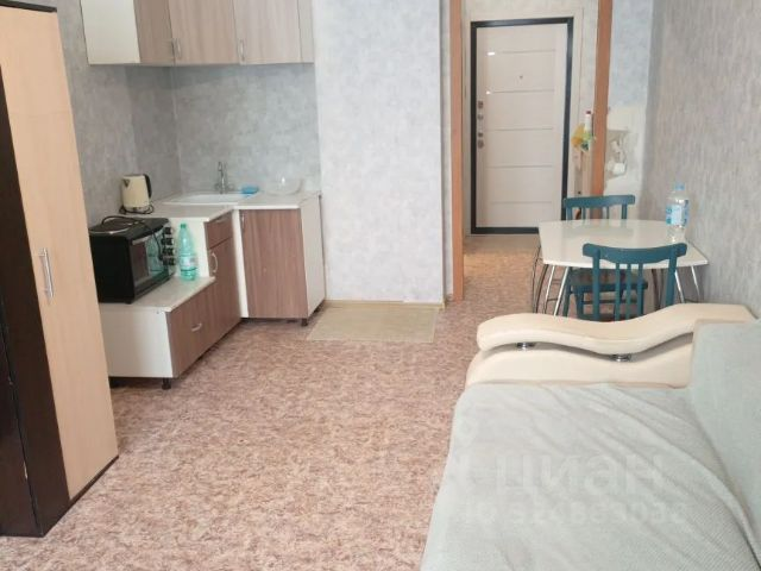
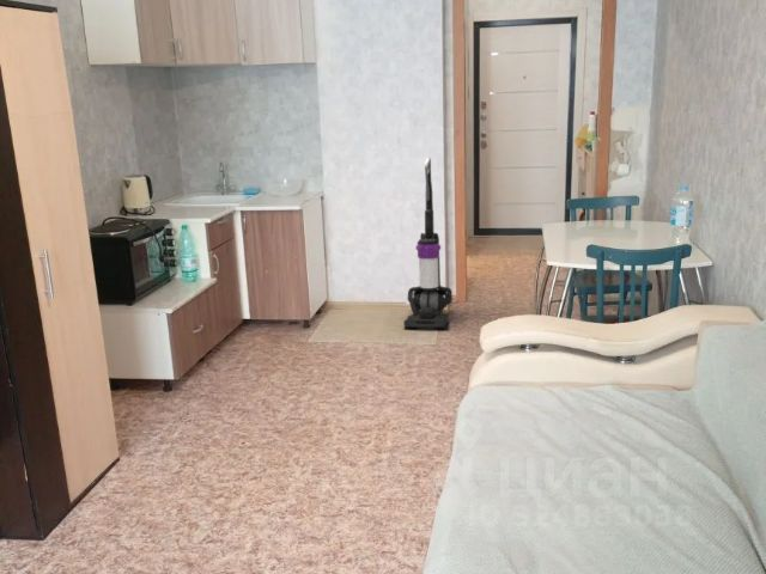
+ vacuum cleaner [402,157,454,329]
